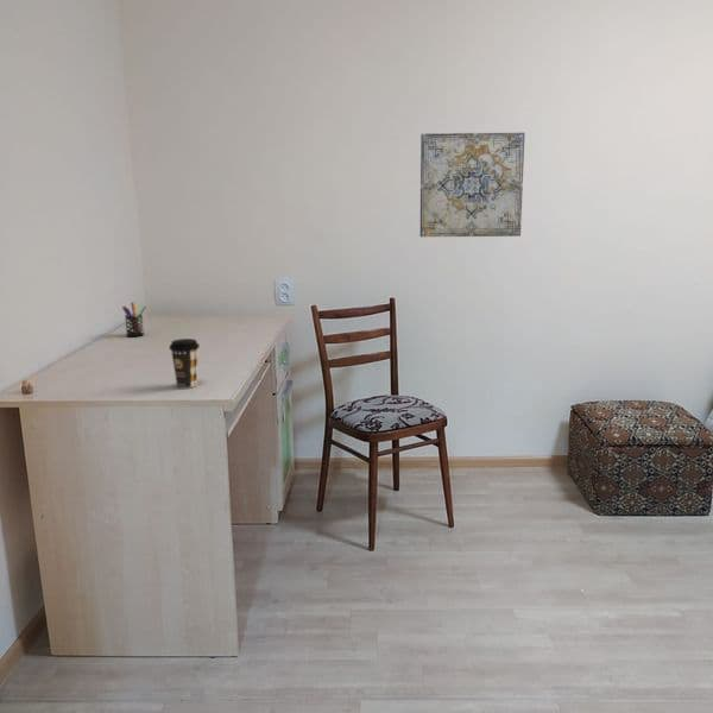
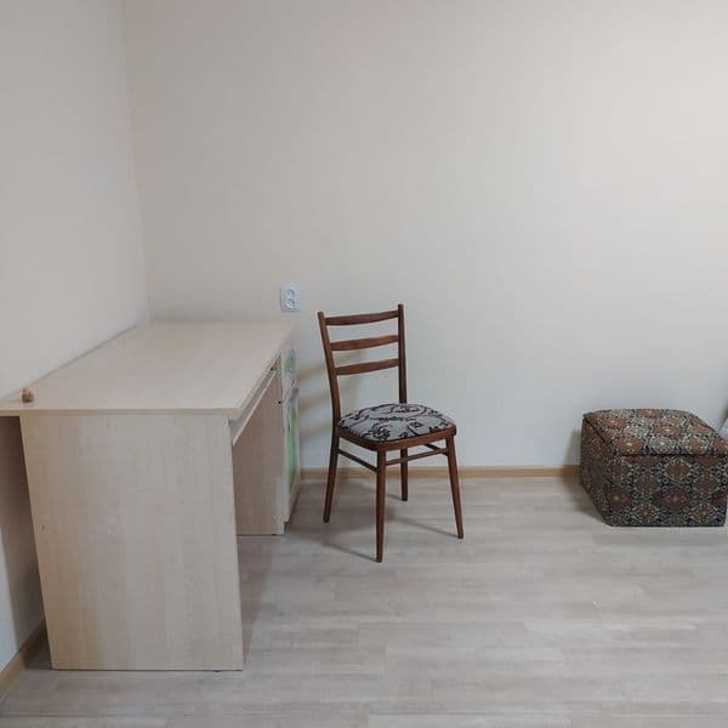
- wall art [418,131,526,238]
- coffee cup [168,337,201,390]
- pen holder [121,301,147,337]
